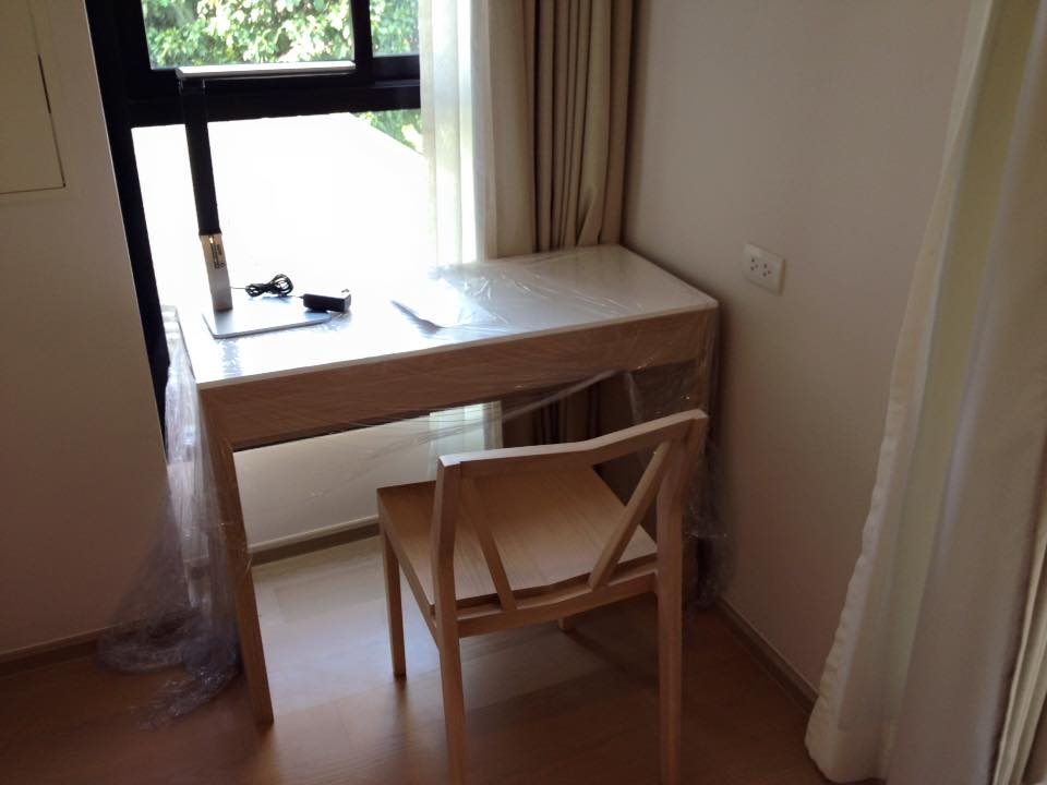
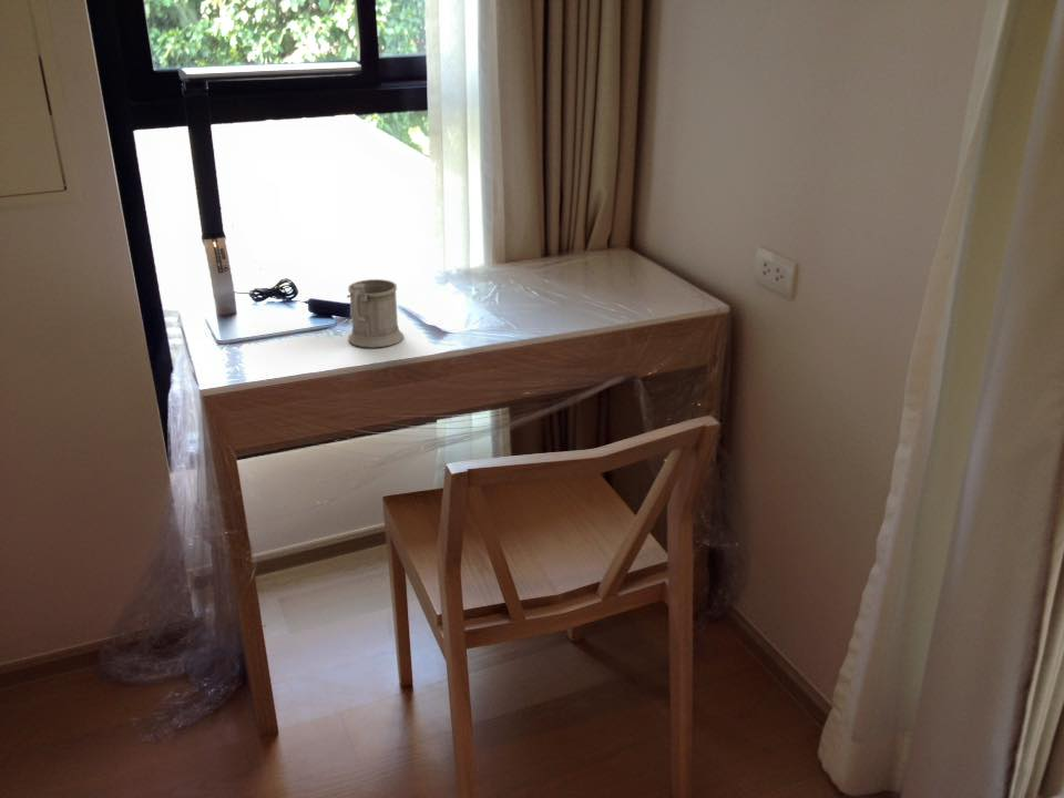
+ mug [347,278,405,349]
